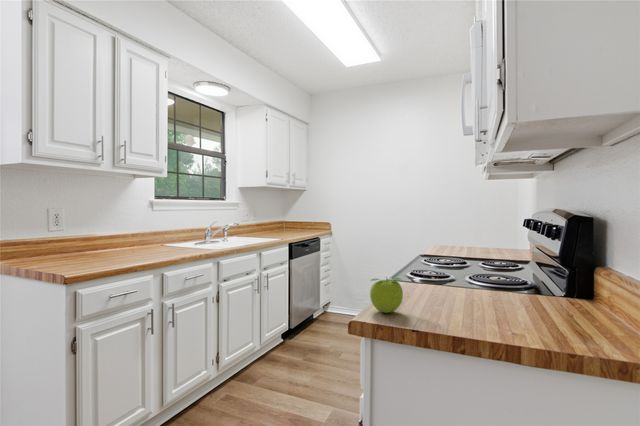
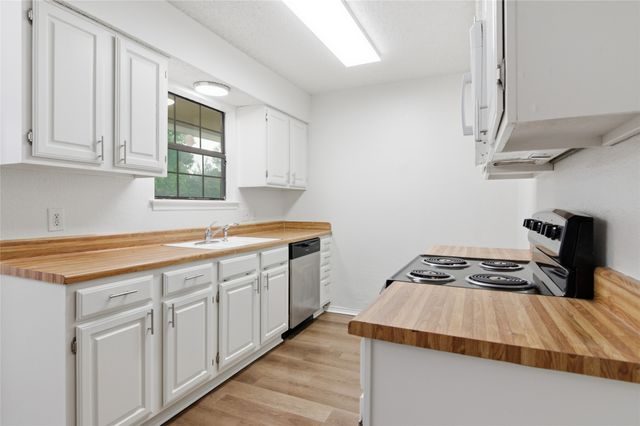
- fruit [369,276,404,314]
